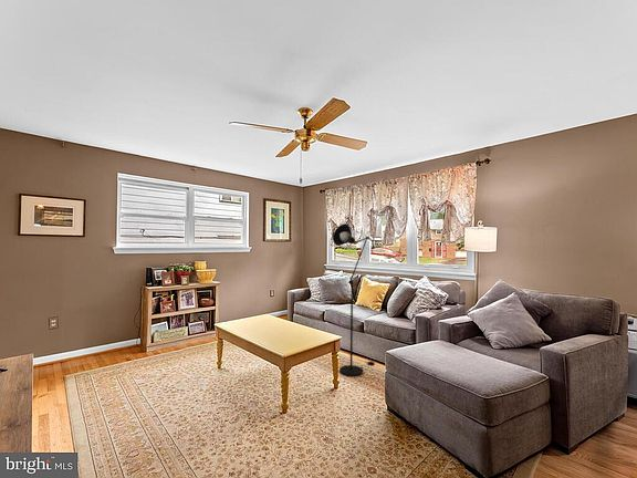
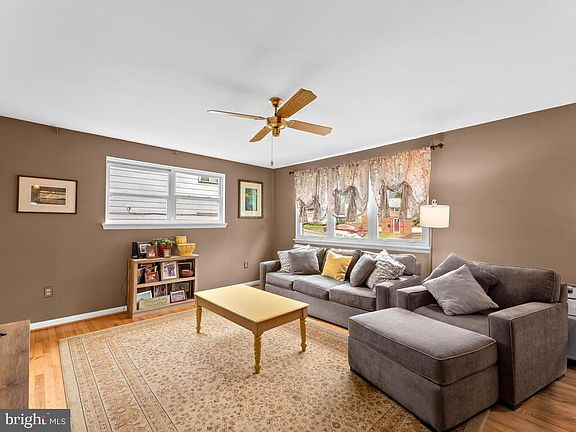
- floor lamp [332,222,376,377]
